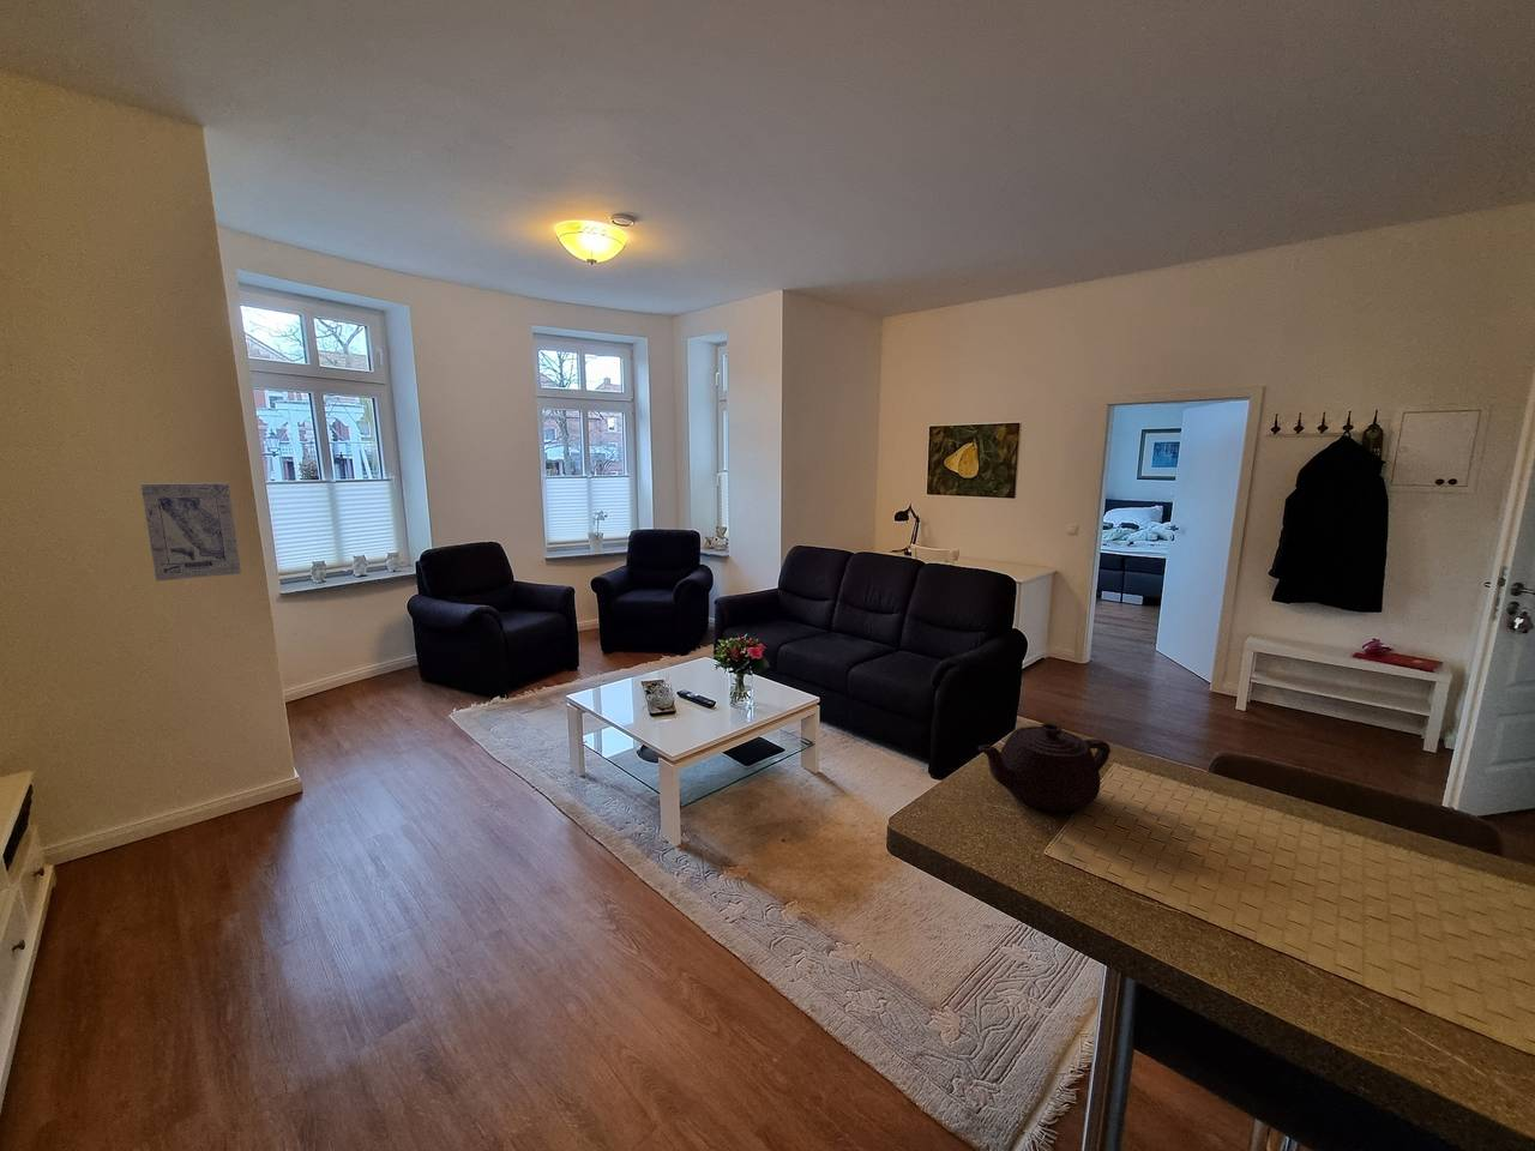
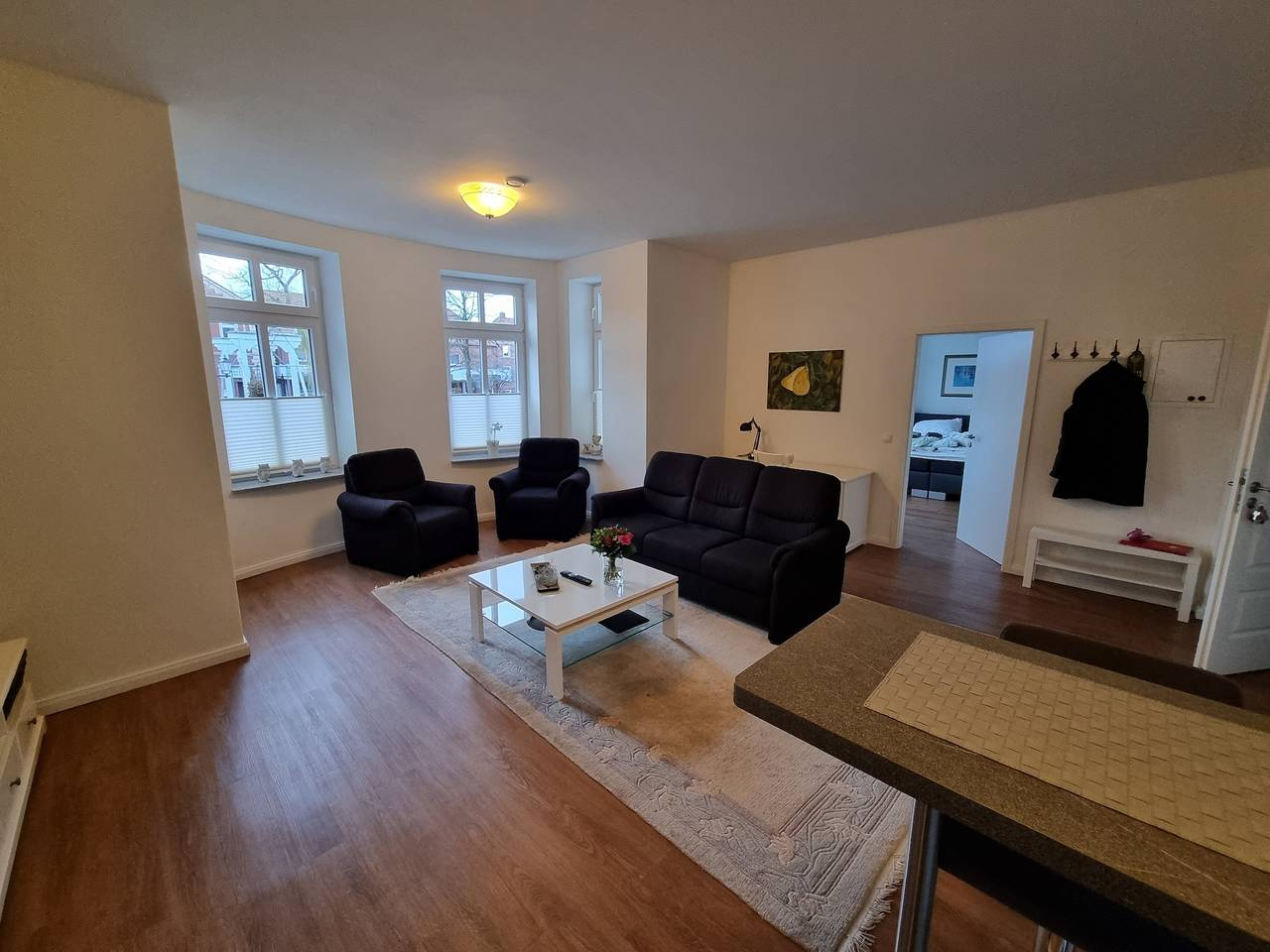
- wall art [139,482,242,582]
- teapot [977,722,1112,812]
